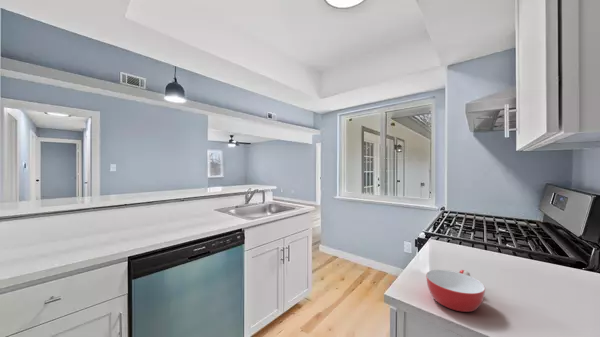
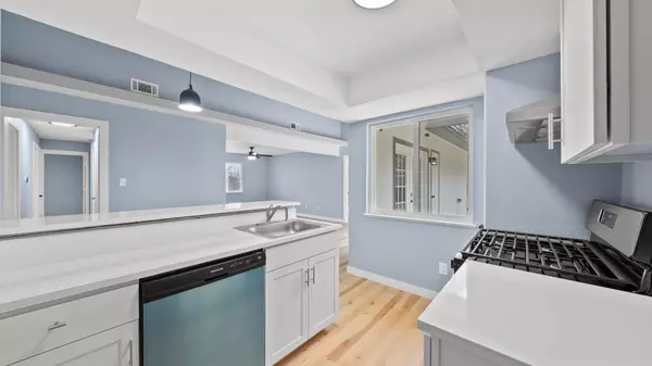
- bowl [425,269,486,313]
